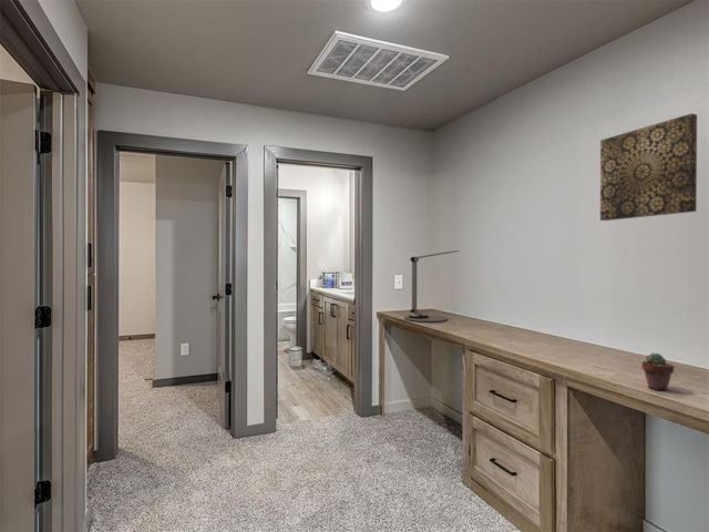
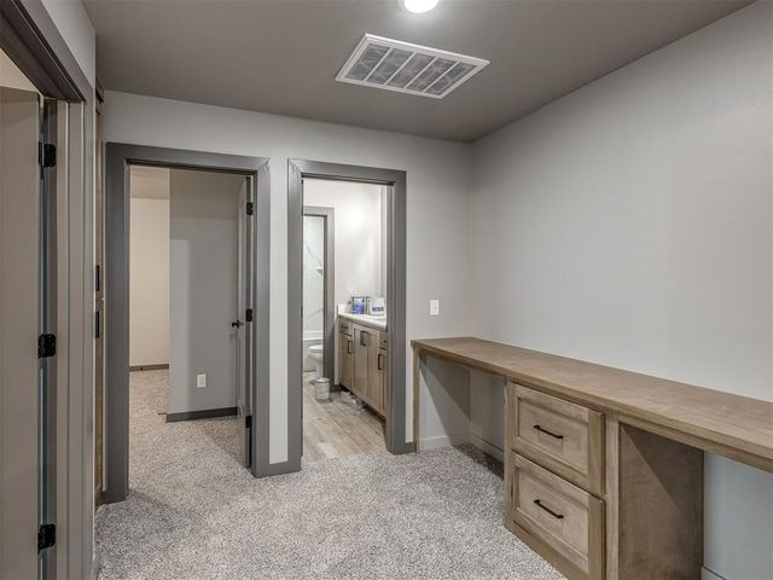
- wall art [599,112,698,222]
- desk lamp [403,249,461,323]
- potted succulent [640,352,675,391]
